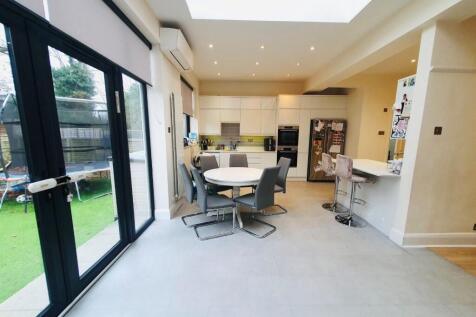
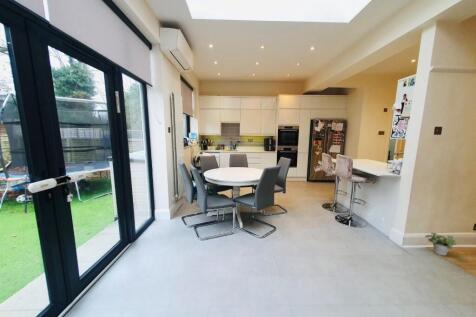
+ potted plant [424,231,458,257]
